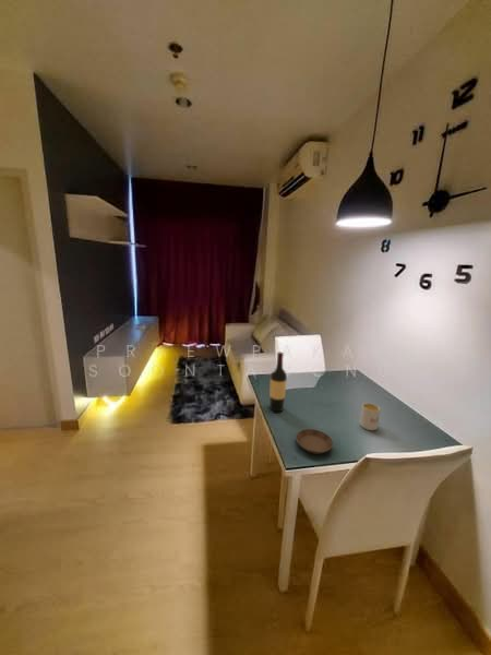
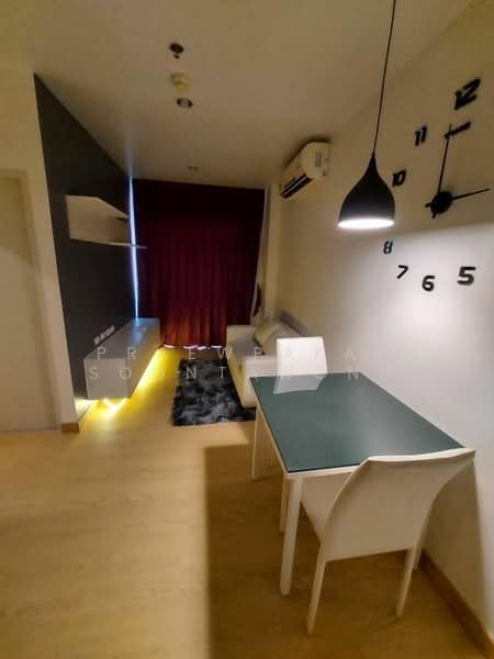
- mug [359,402,381,431]
- saucer [295,428,334,455]
- wine bottle [268,352,288,413]
